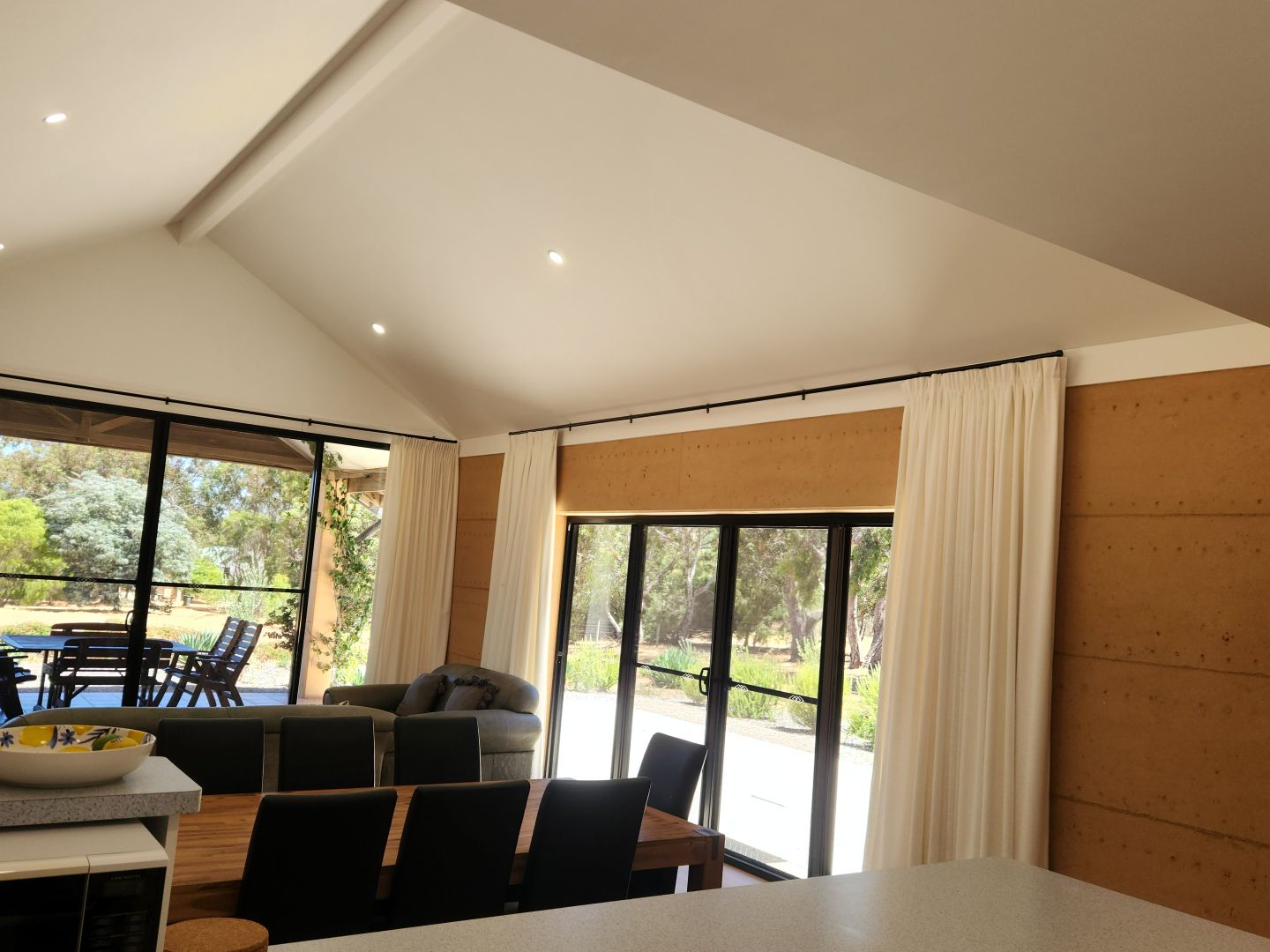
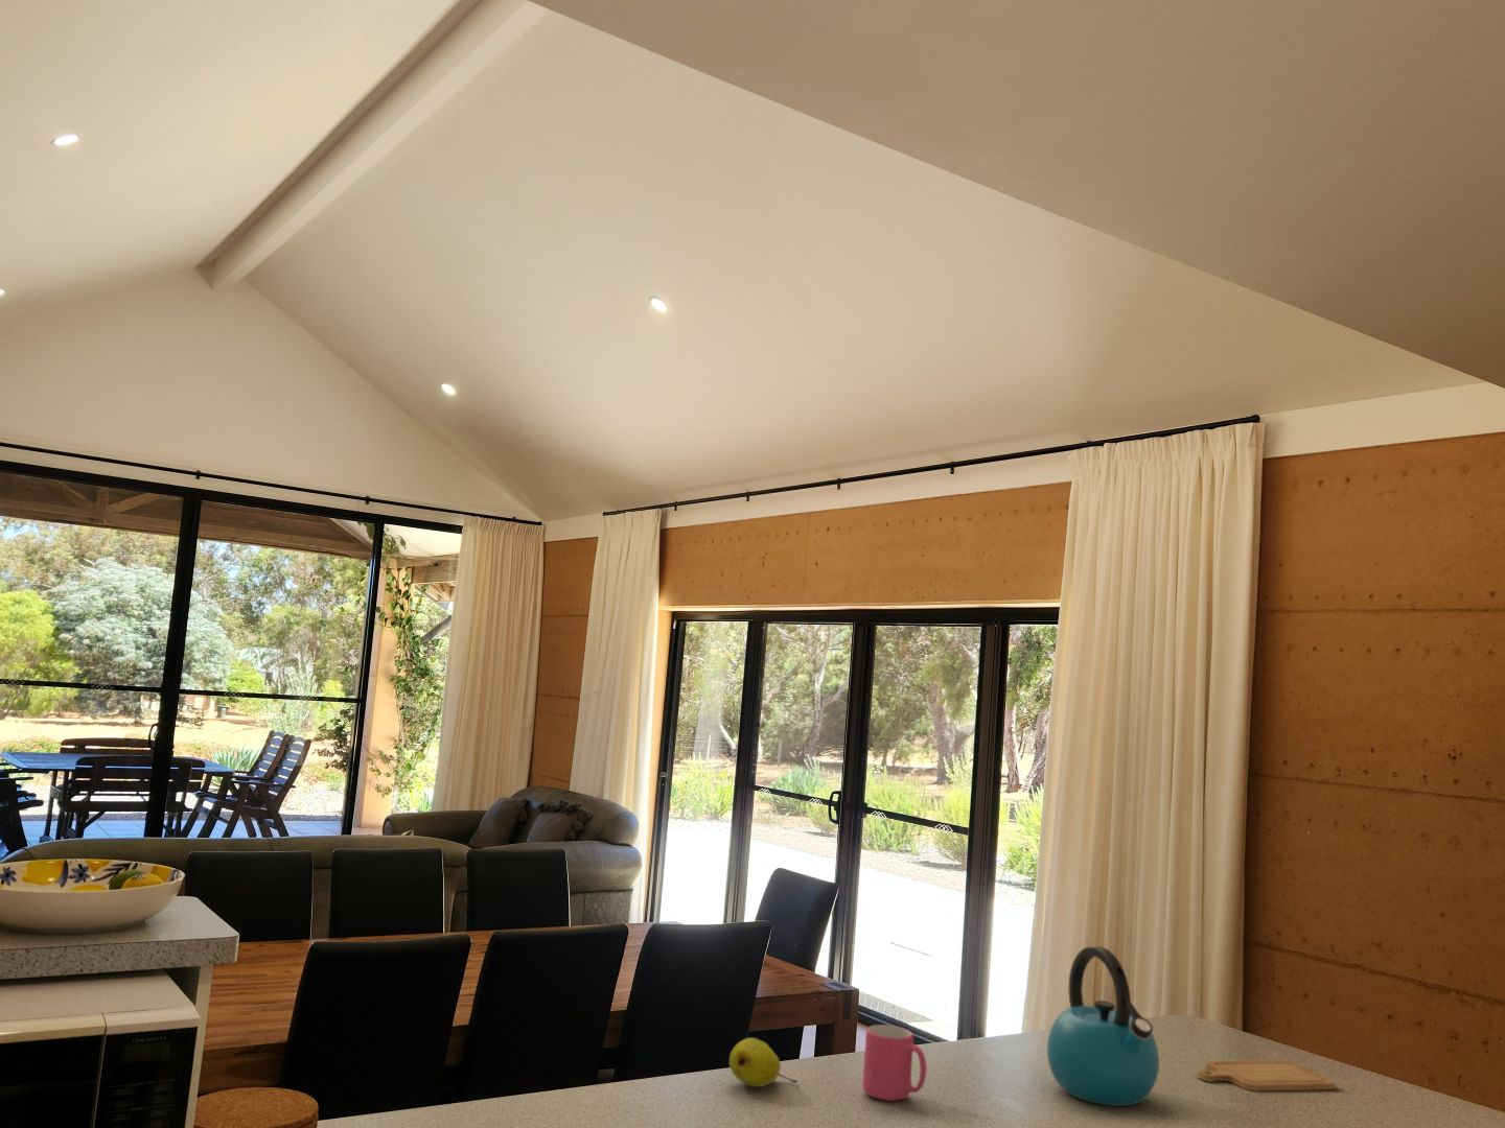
+ chopping board [1197,1059,1337,1091]
+ kettle [1046,946,1160,1107]
+ fruit [729,1037,799,1089]
+ mug [862,1024,928,1102]
